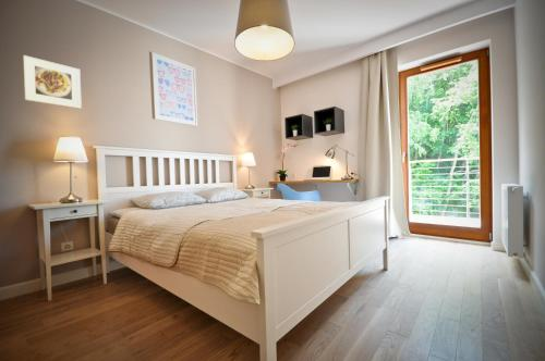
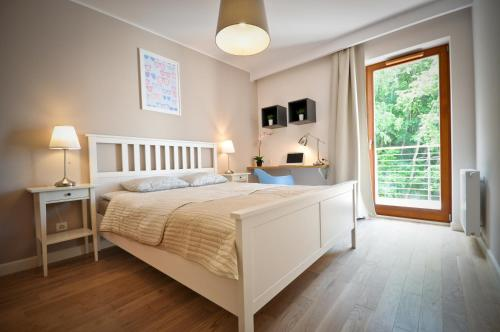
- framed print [22,54,83,110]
